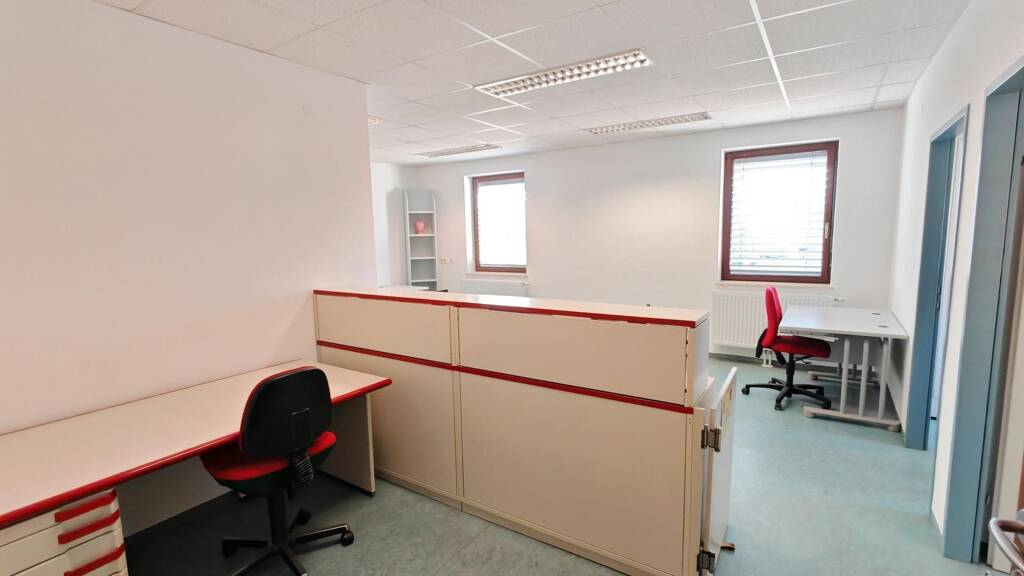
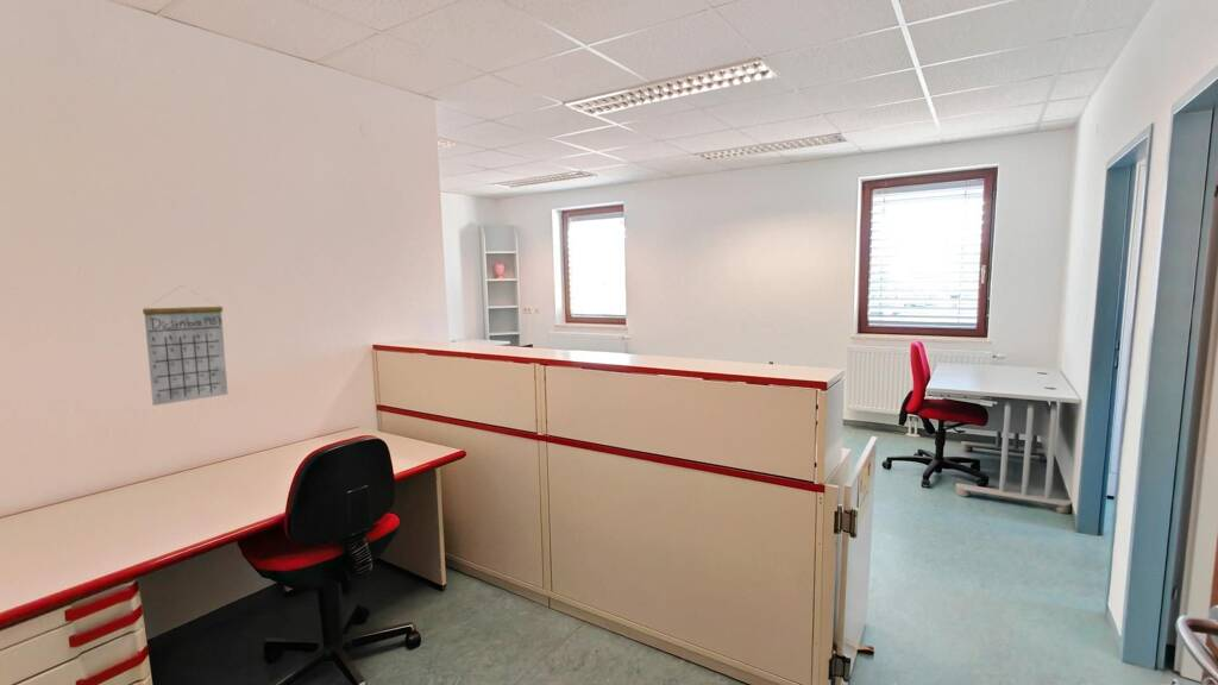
+ calendar [142,284,228,407]
